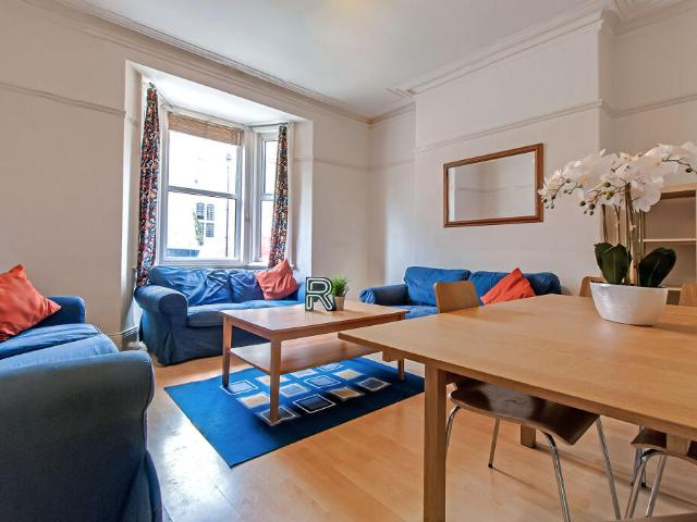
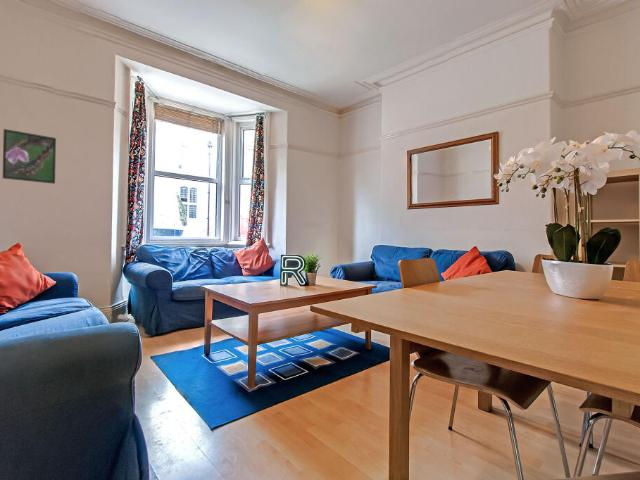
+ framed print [2,128,57,185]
